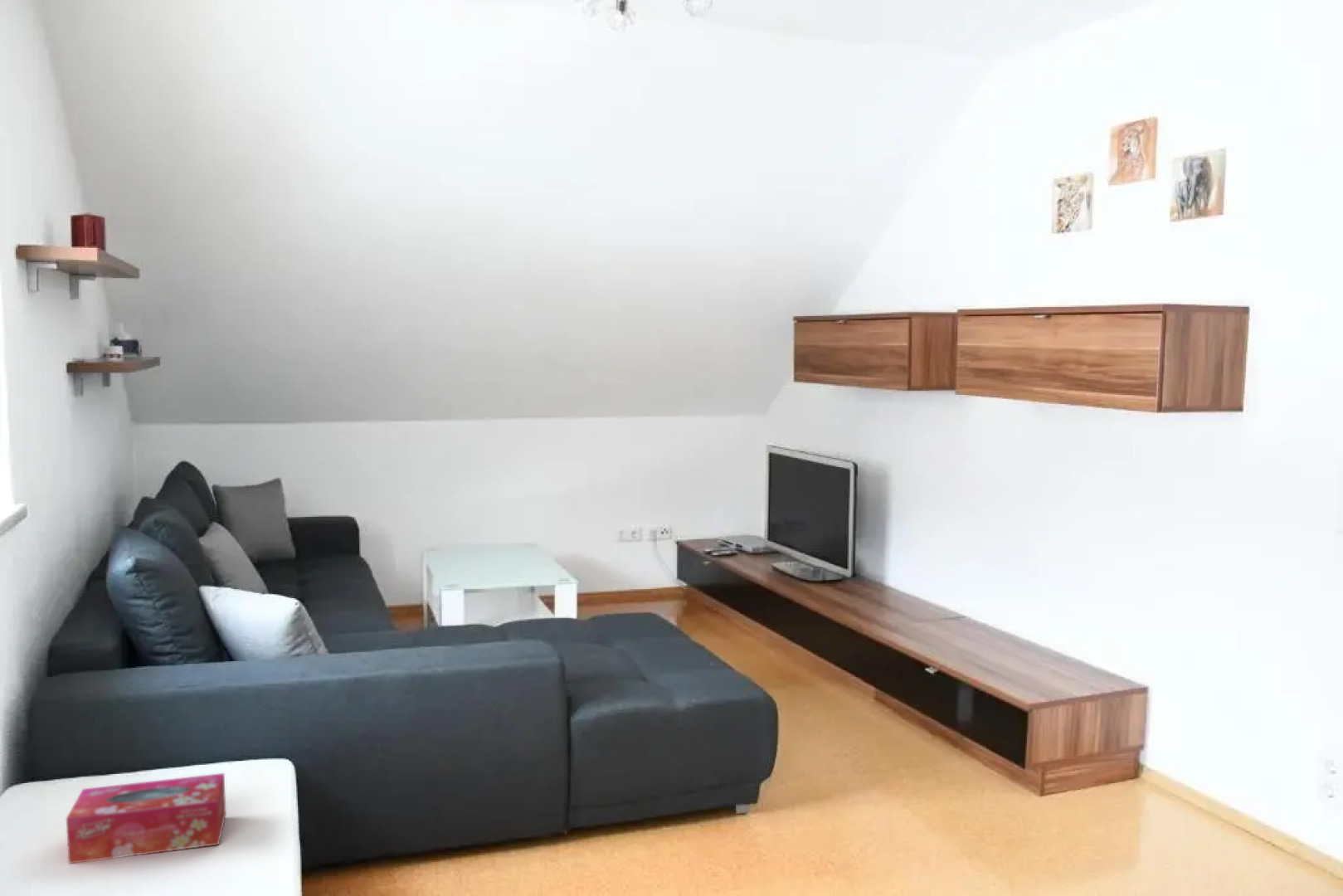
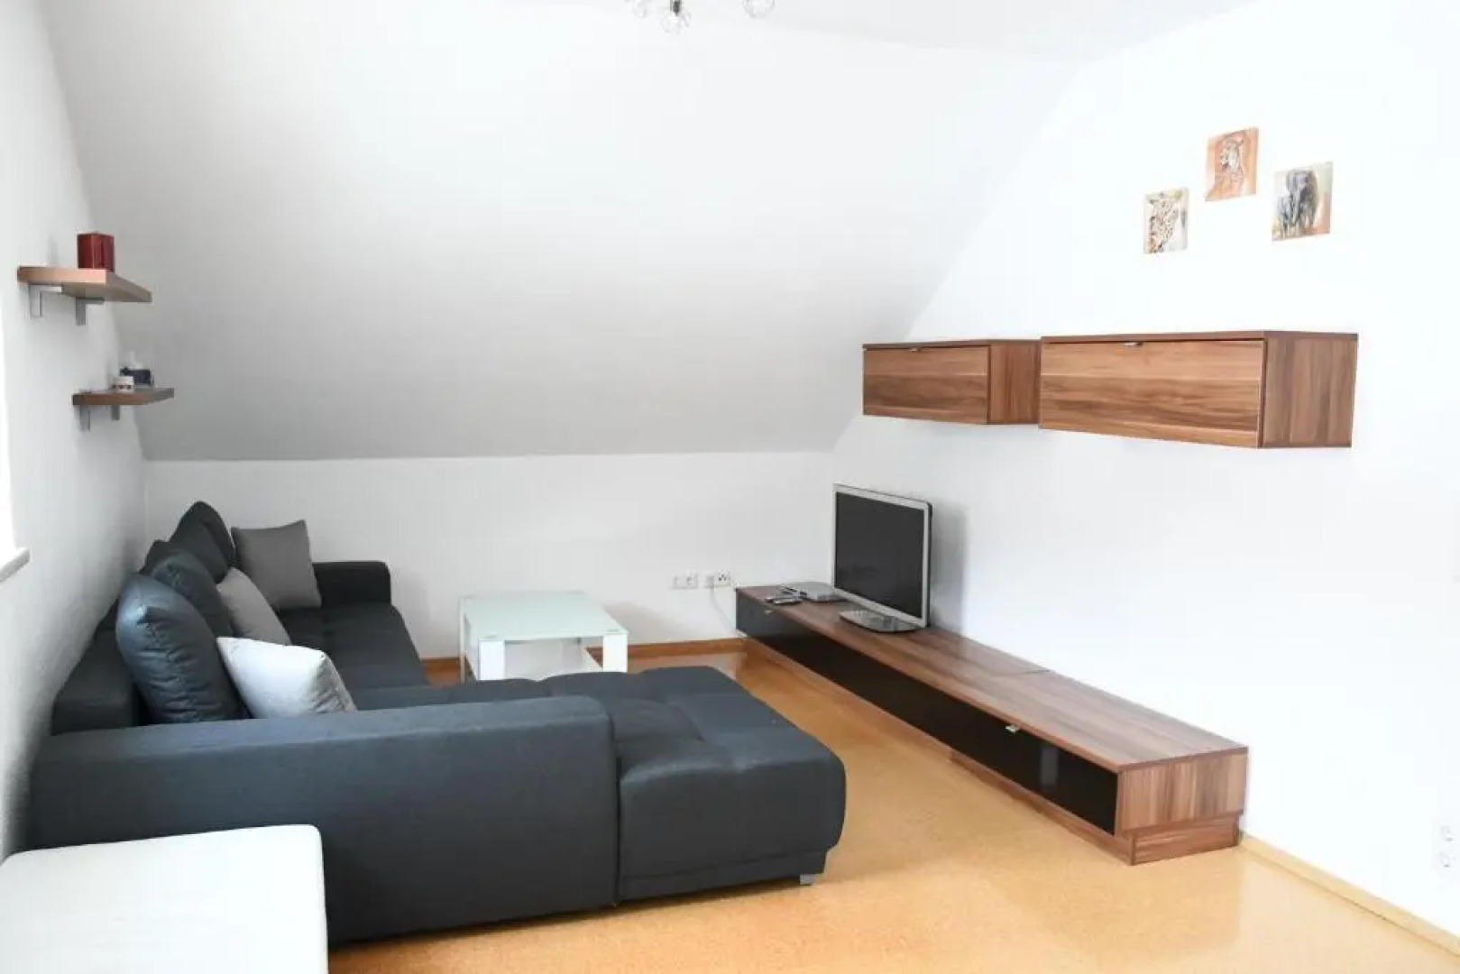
- tissue box [66,772,226,864]
